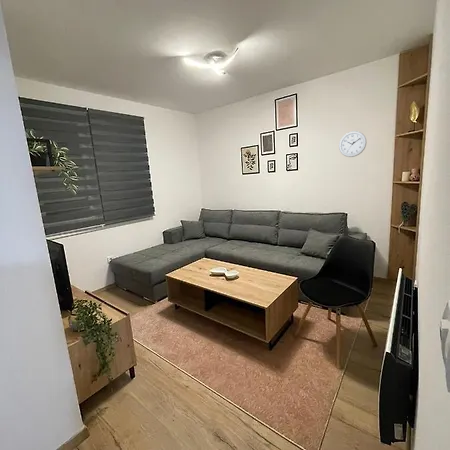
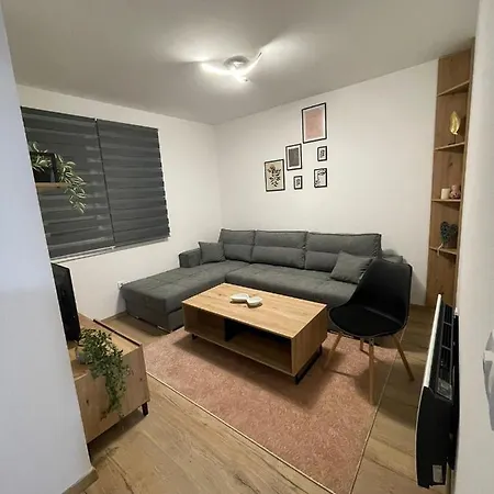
- wall clock [338,130,367,158]
